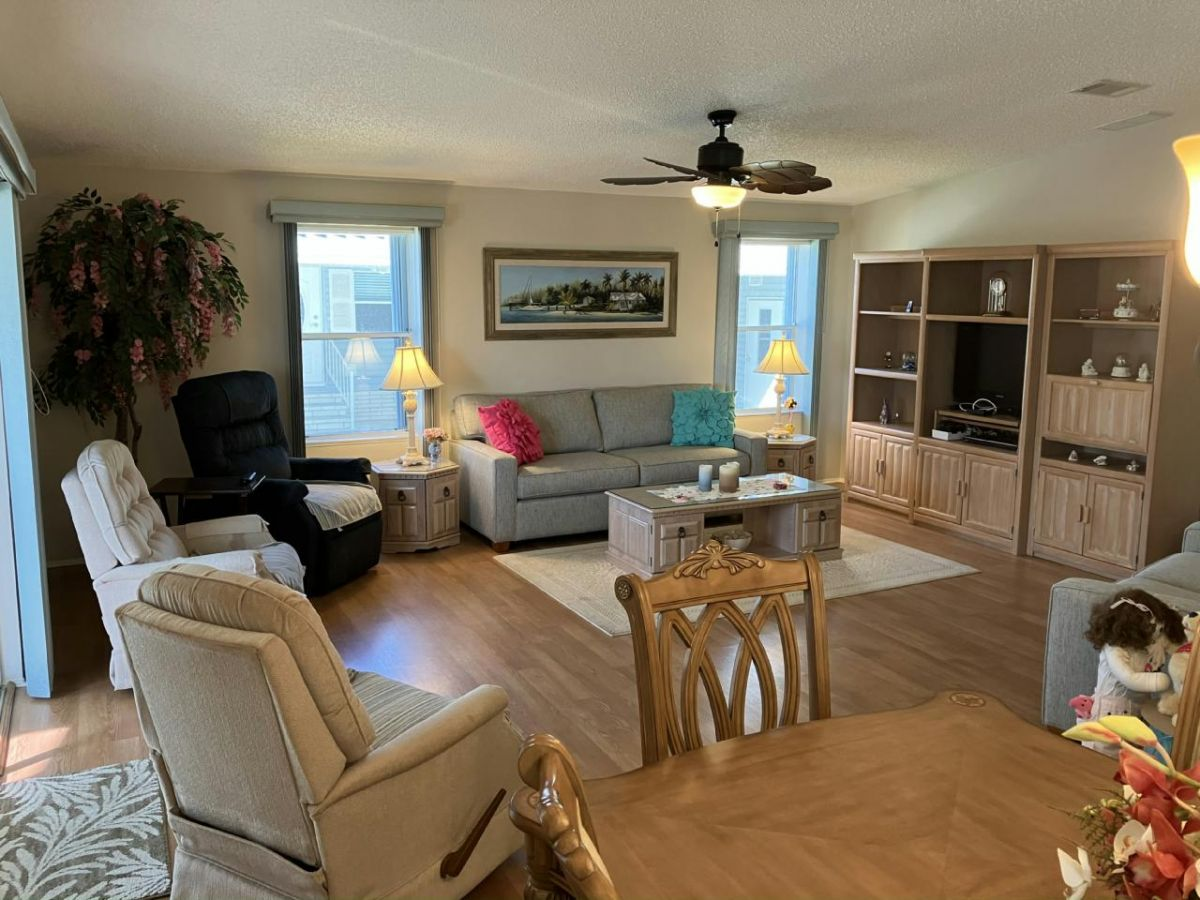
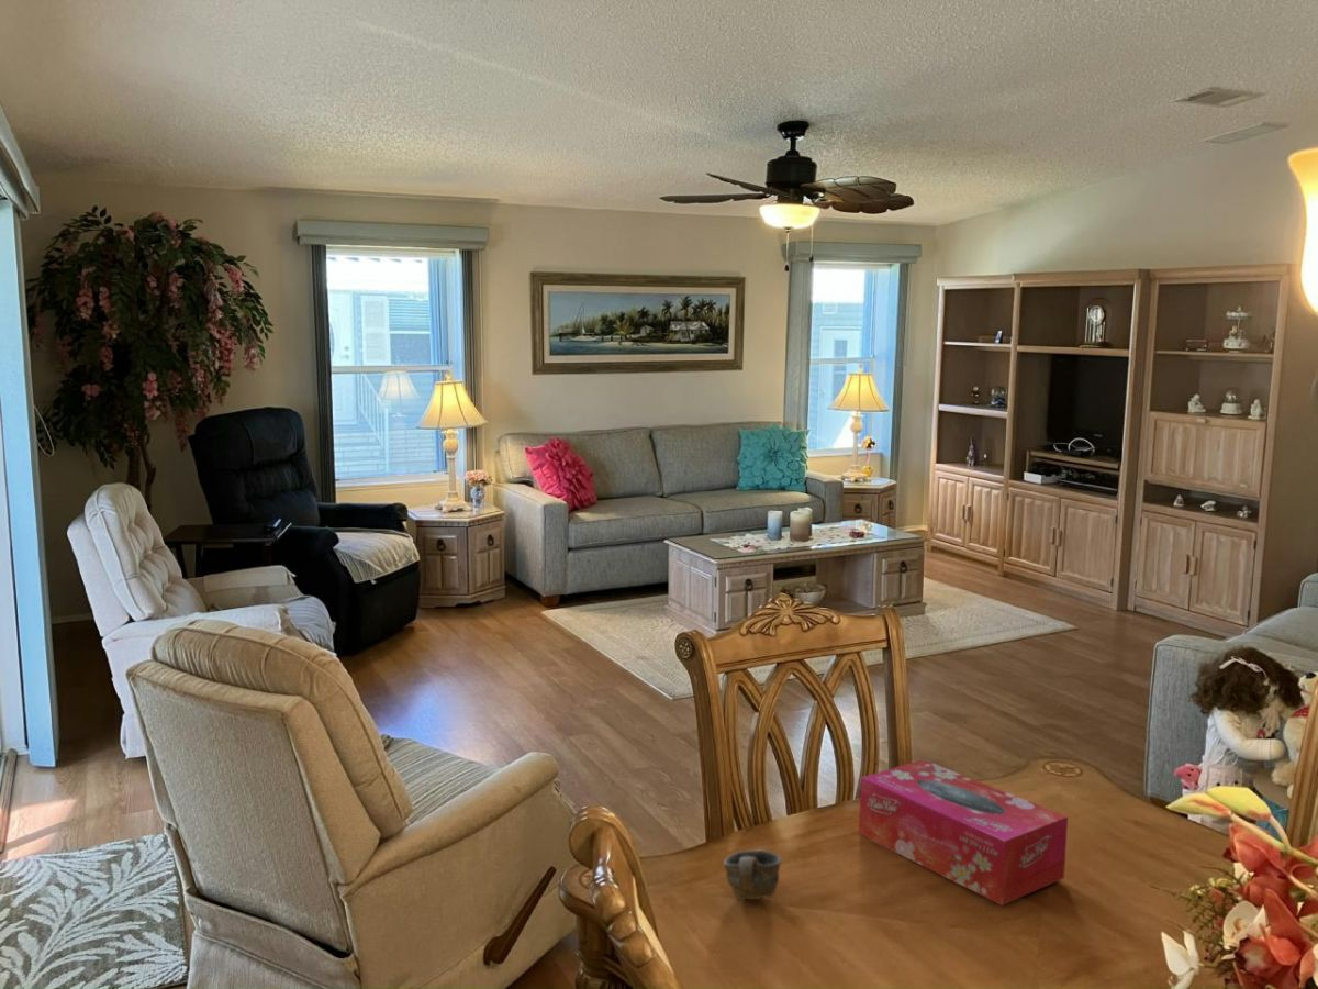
+ tissue box [858,758,1069,907]
+ cup [723,849,782,900]
